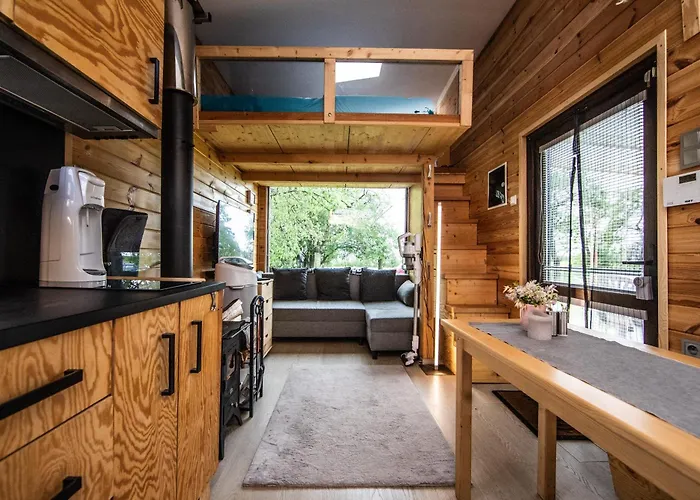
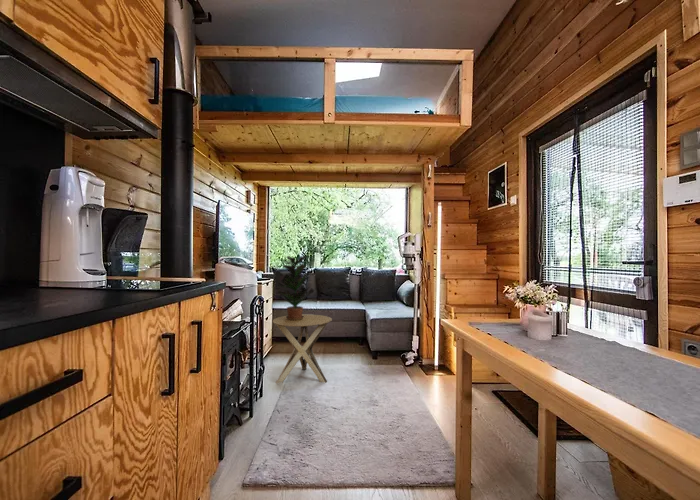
+ potted plant [274,255,315,320]
+ side table [272,313,333,385]
